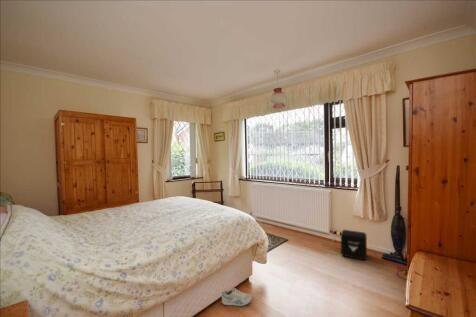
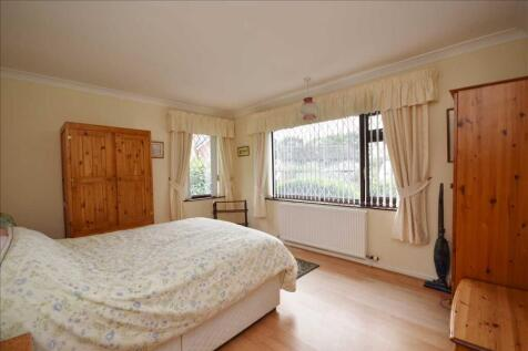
- air purifier [340,229,368,261]
- sneaker [221,287,253,307]
